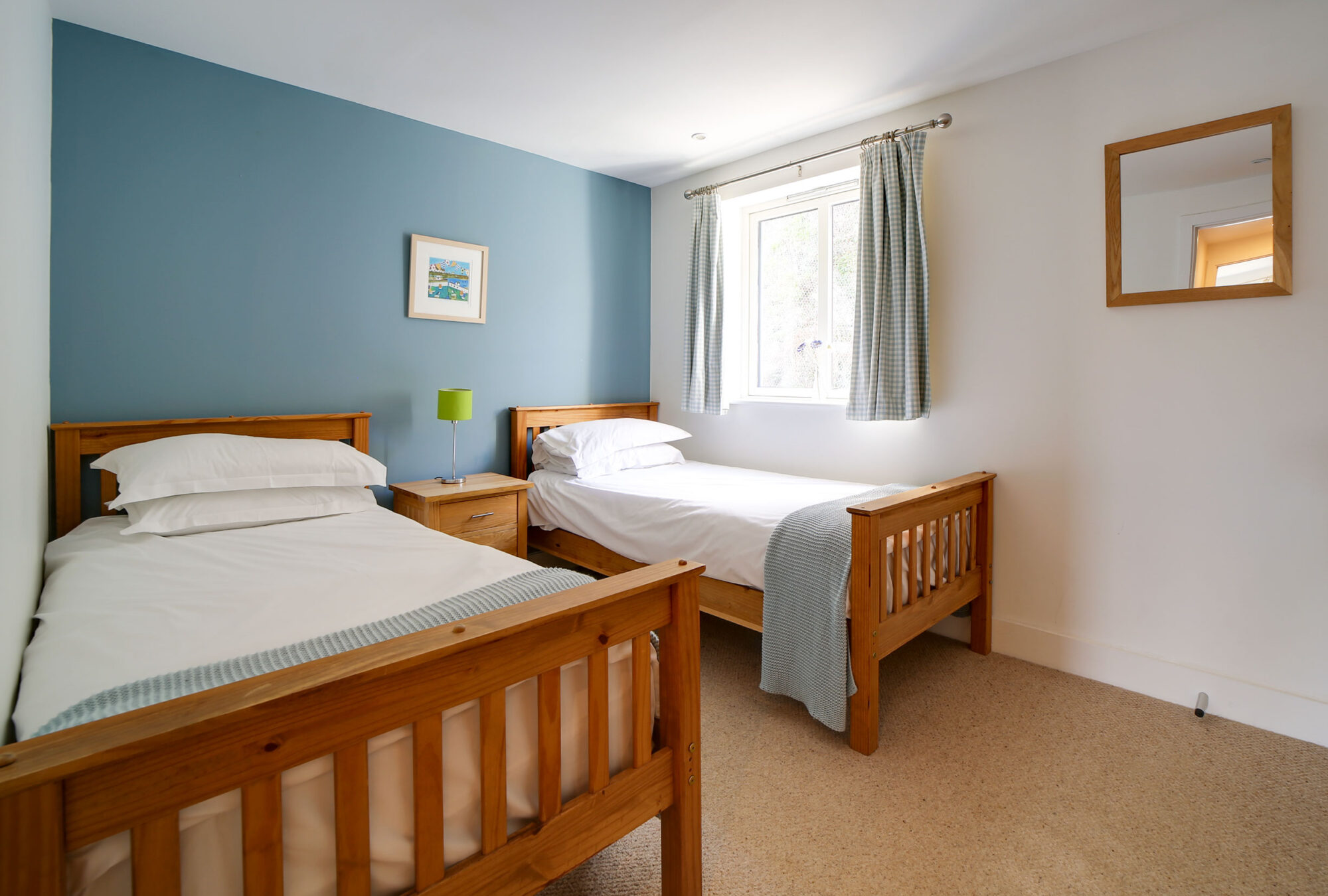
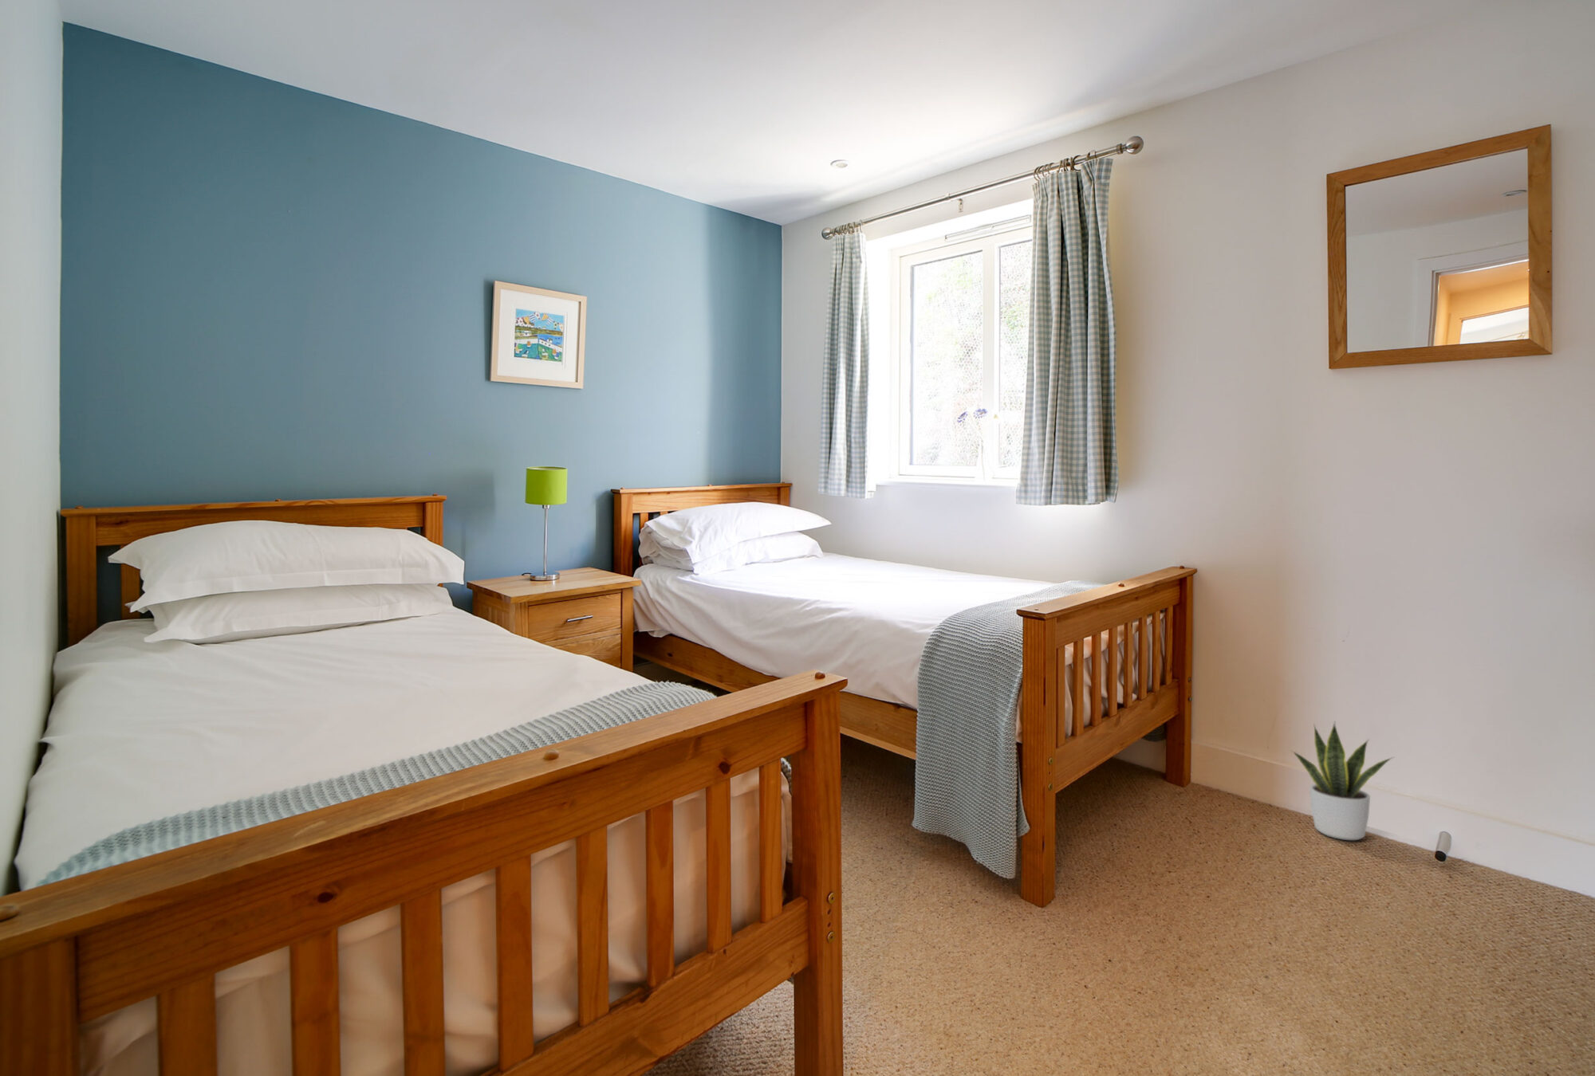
+ potted plant [1291,722,1394,841]
